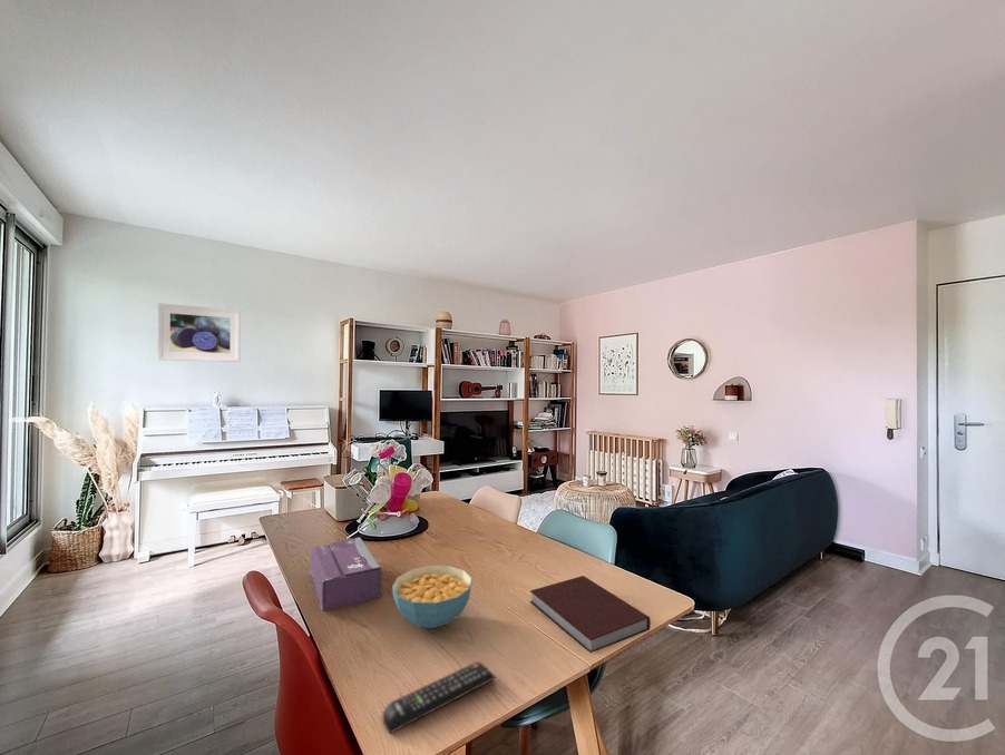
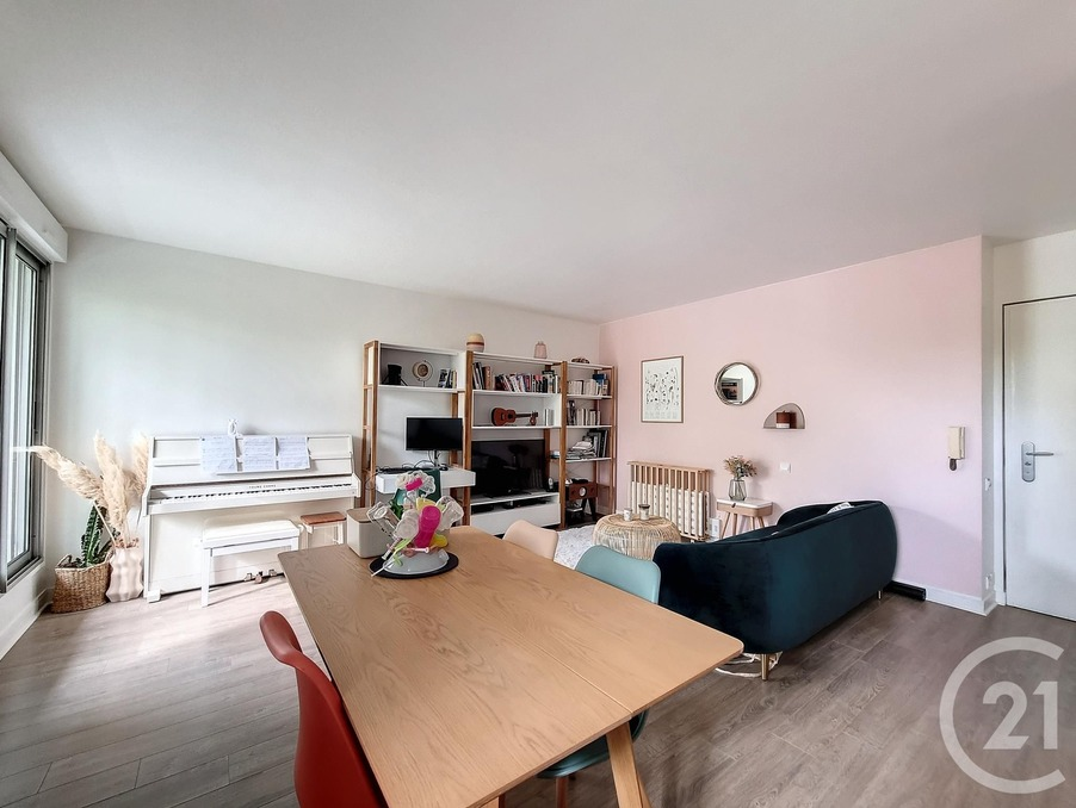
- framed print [157,302,242,363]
- notebook [529,575,652,654]
- cereal bowl [391,565,474,629]
- remote control [381,660,497,735]
- tissue box [310,537,382,612]
